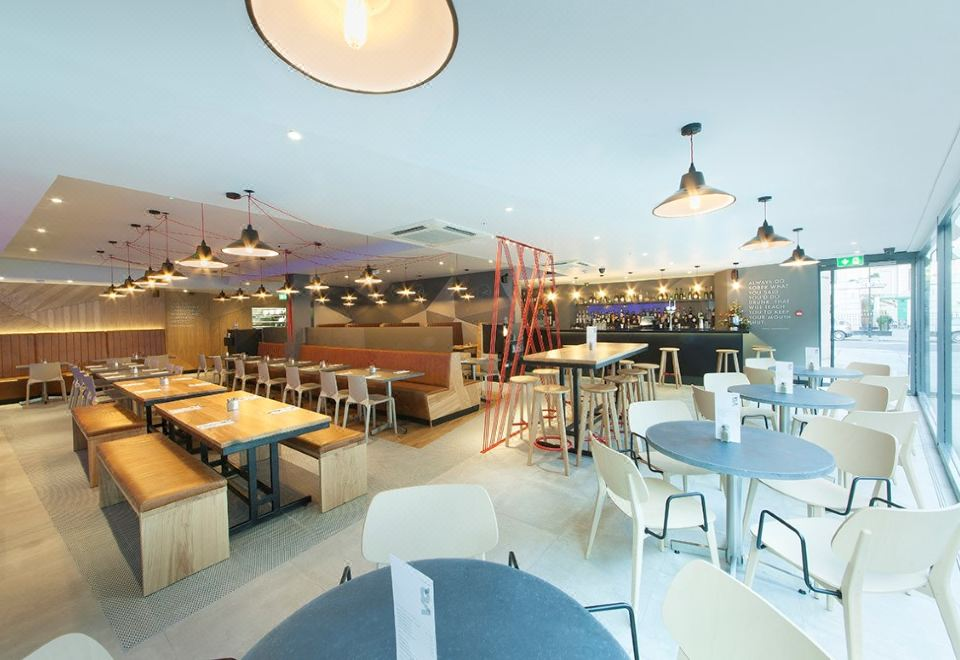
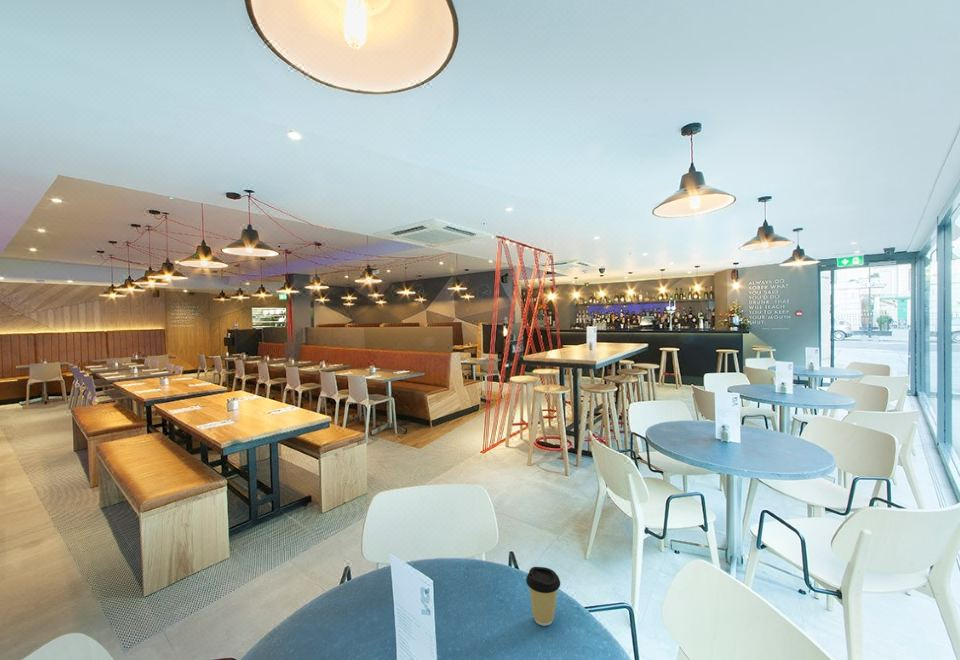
+ coffee cup [525,566,561,627]
